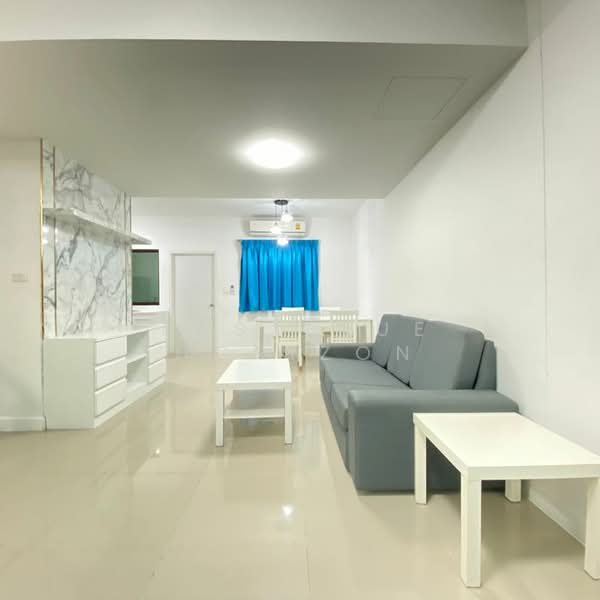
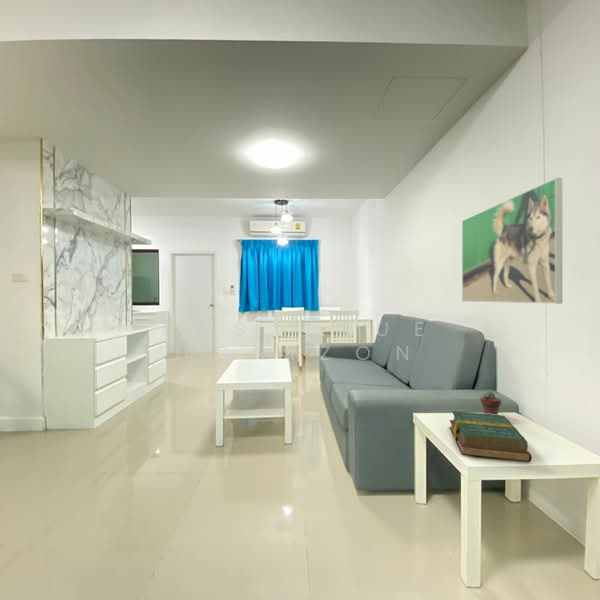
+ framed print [461,177,563,305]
+ potted succulent [479,390,502,415]
+ hardback book [449,410,533,463]
